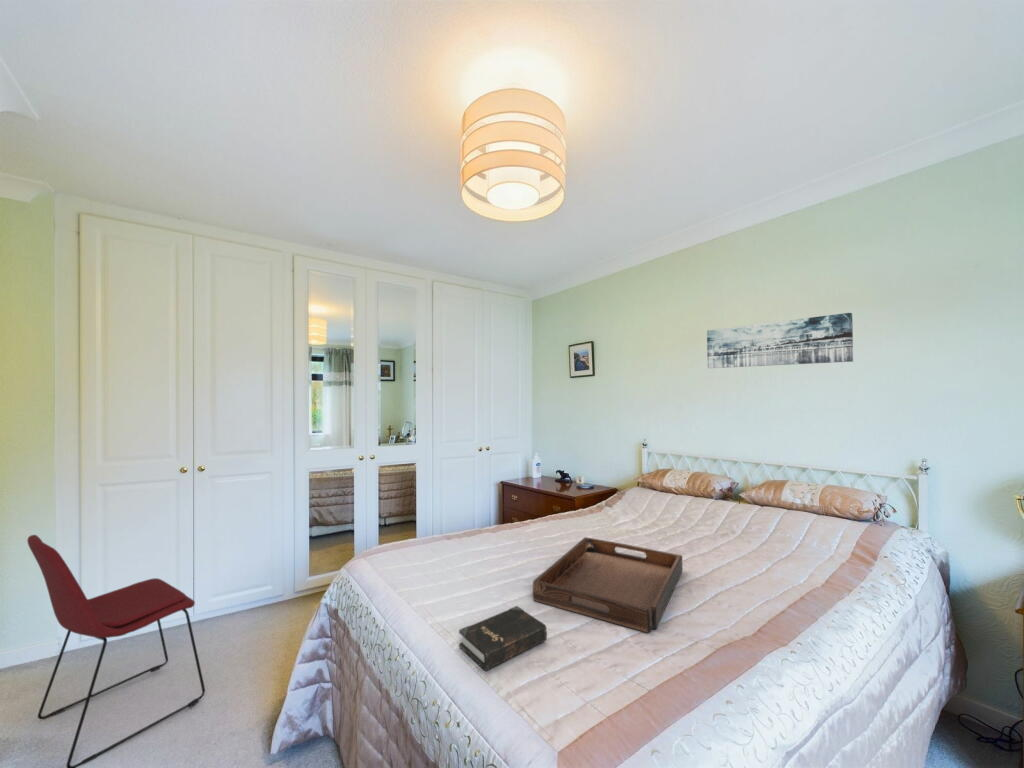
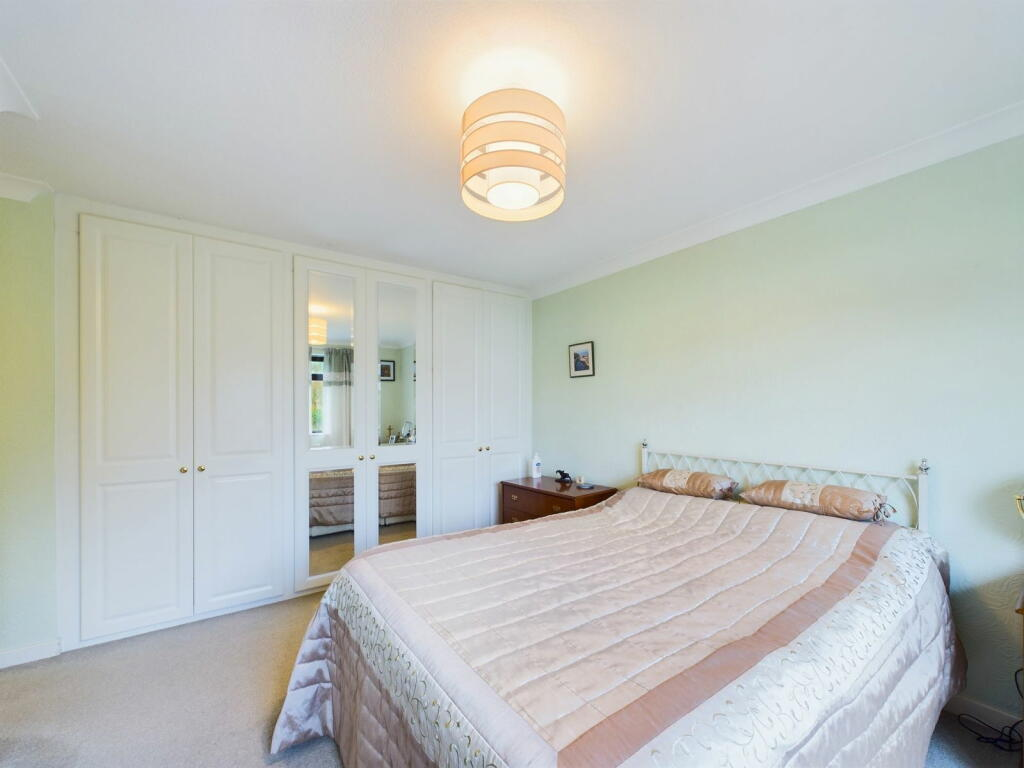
- wall art [706,312,854,369]
- chair [26,534,206,768]
- hardback book [458,605,548,672]
- serving tray [532,536,683,634]
